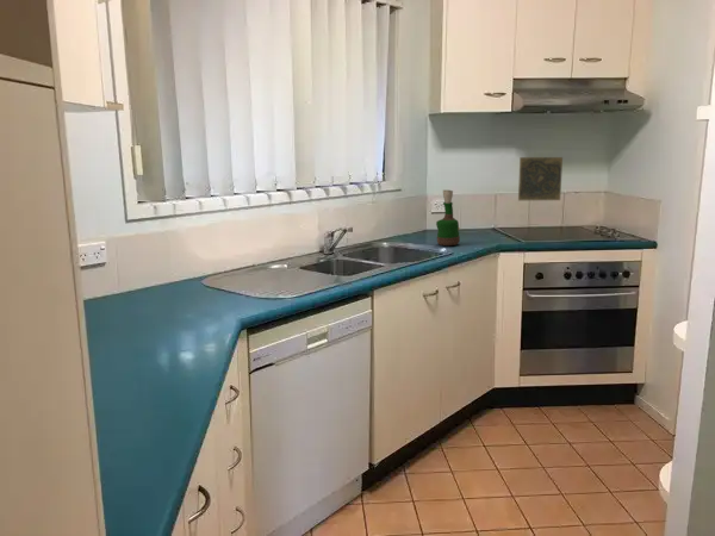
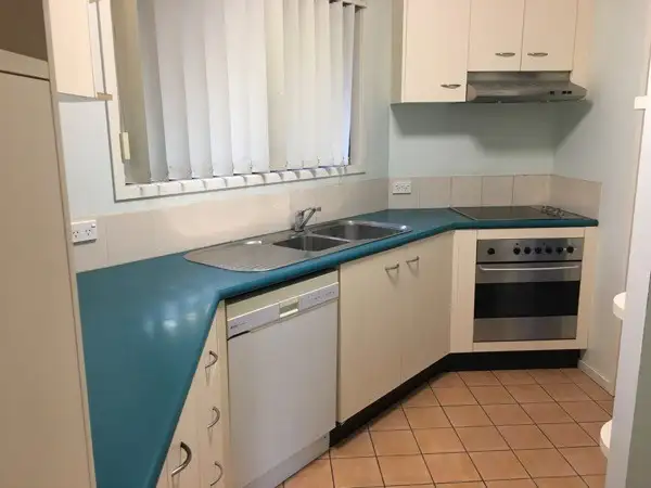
- grog bottle [435,189,461,247]
- decorative tile [517,156,564,201]
